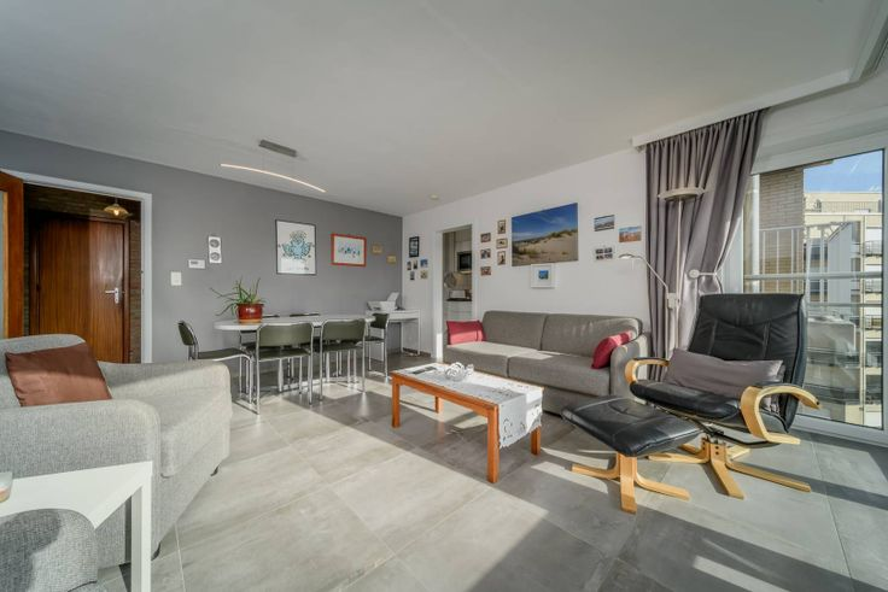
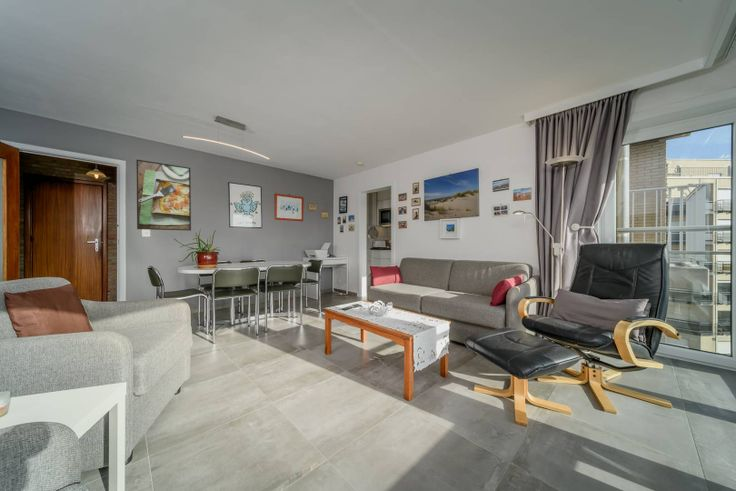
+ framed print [135,159,192,232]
